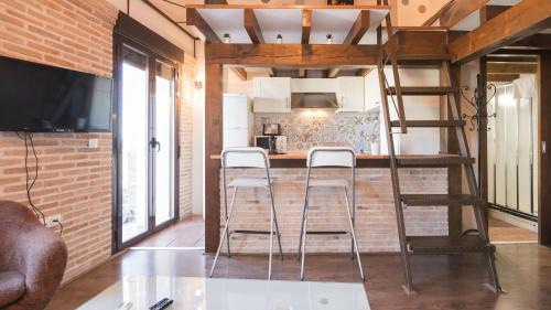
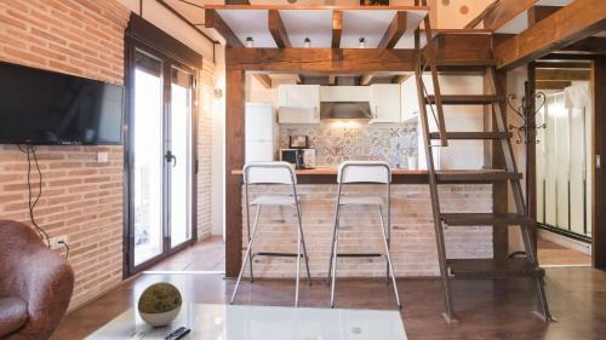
+ decorative ball [137,281,183,328]
